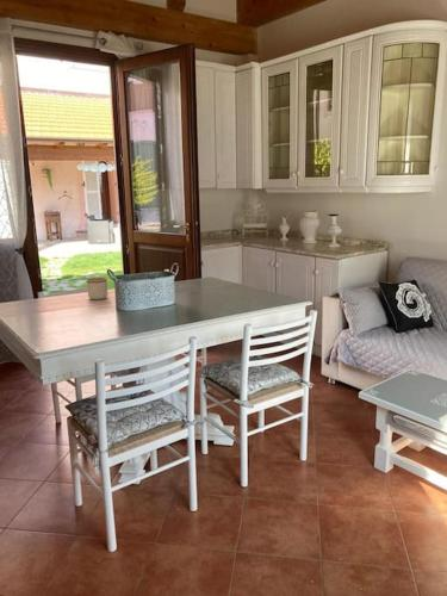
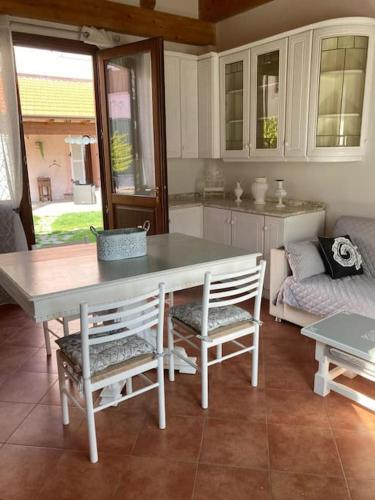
- mug [86,277,108,300]
